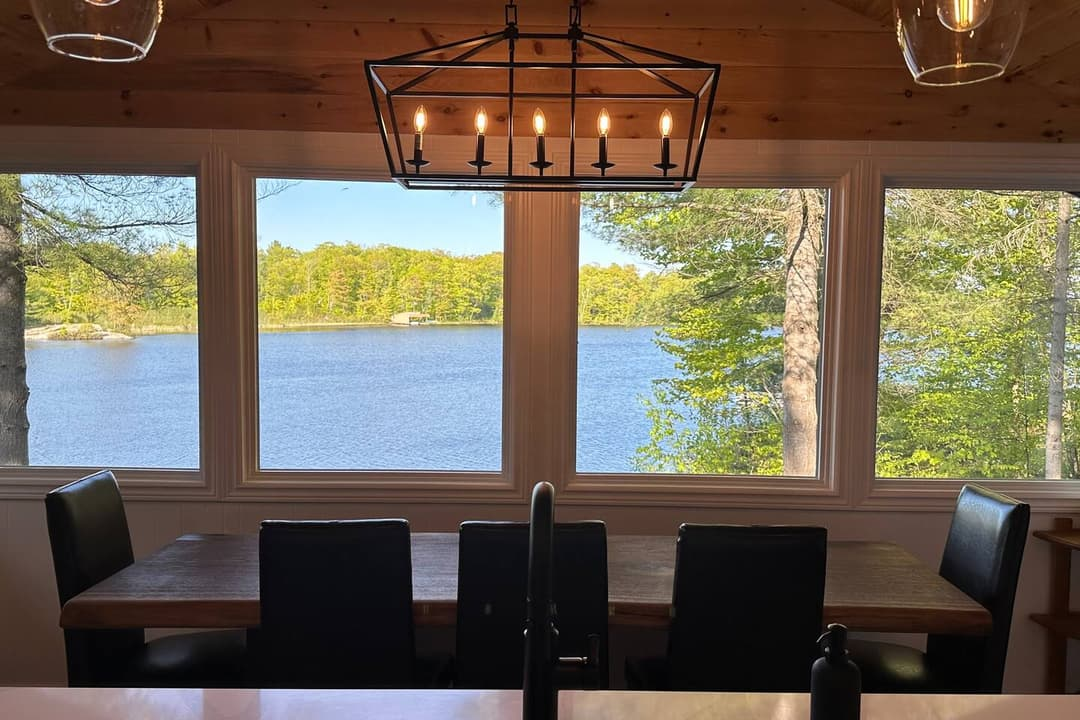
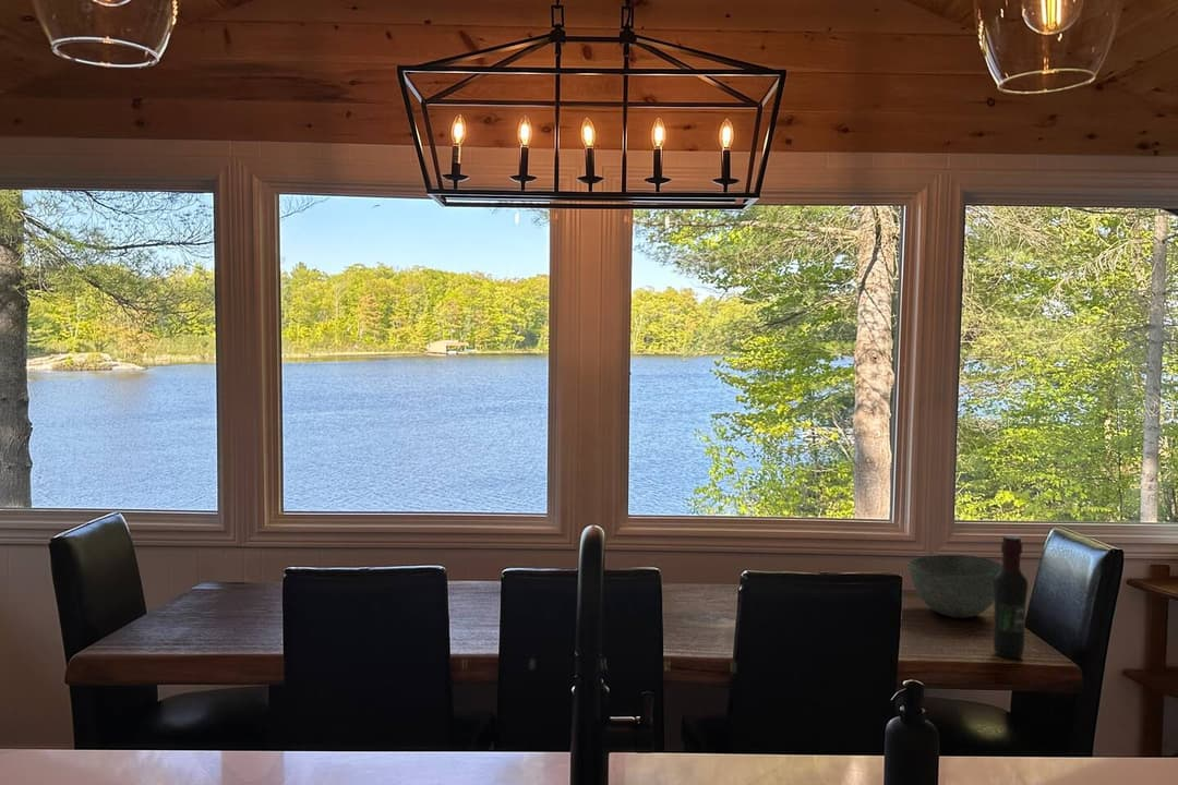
+ wine bottle [993,534,1029,660]
+ bowl [906,554,1002,619]
